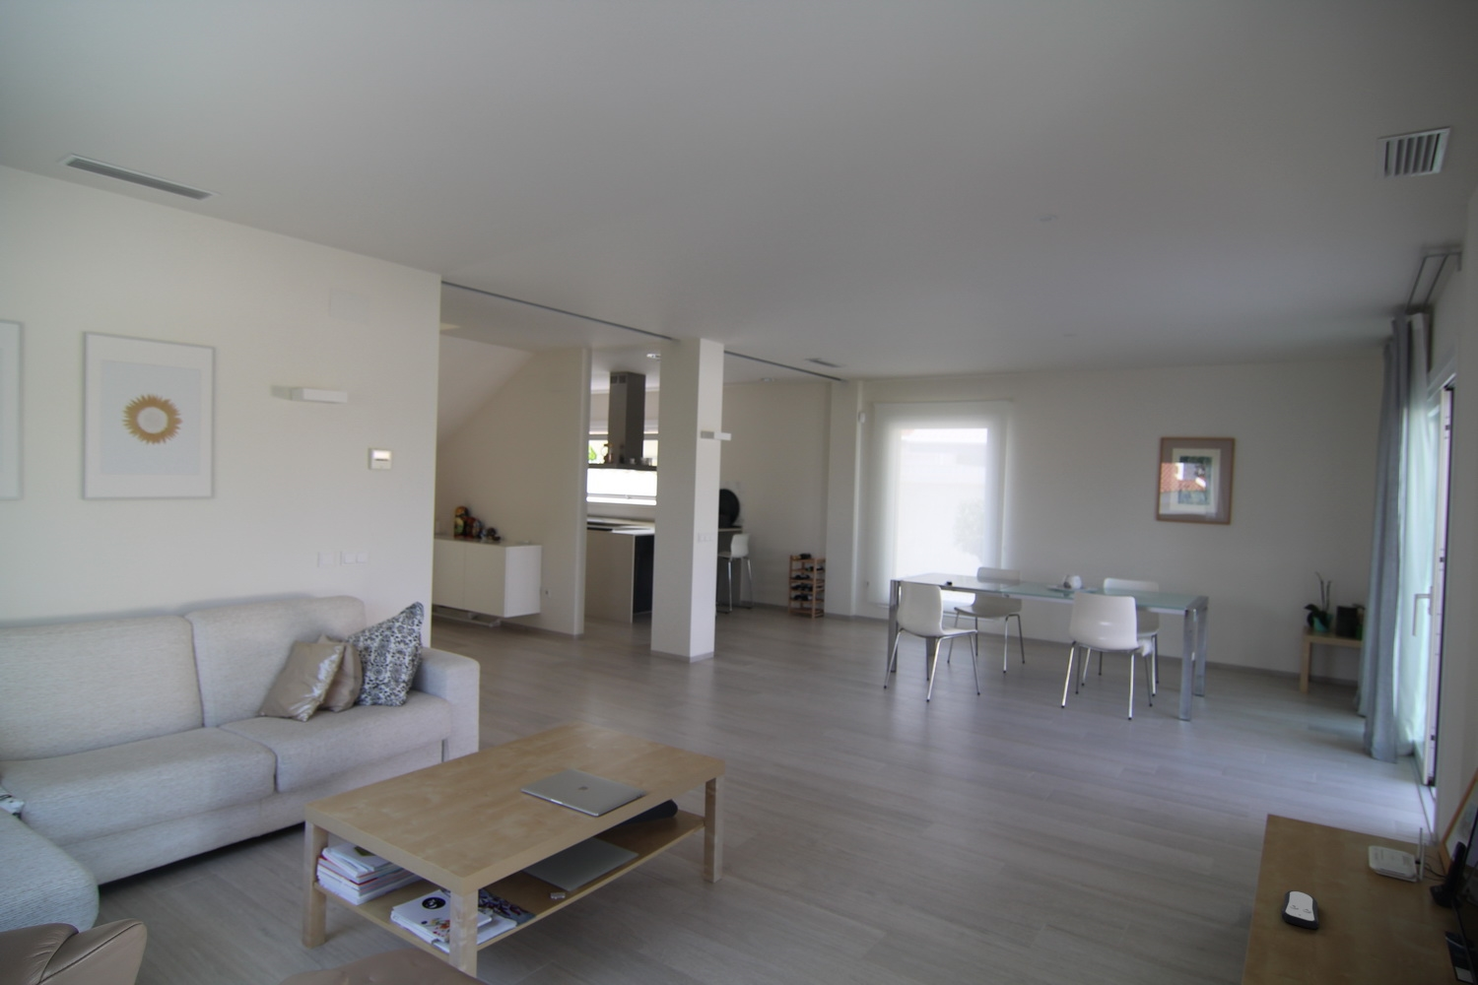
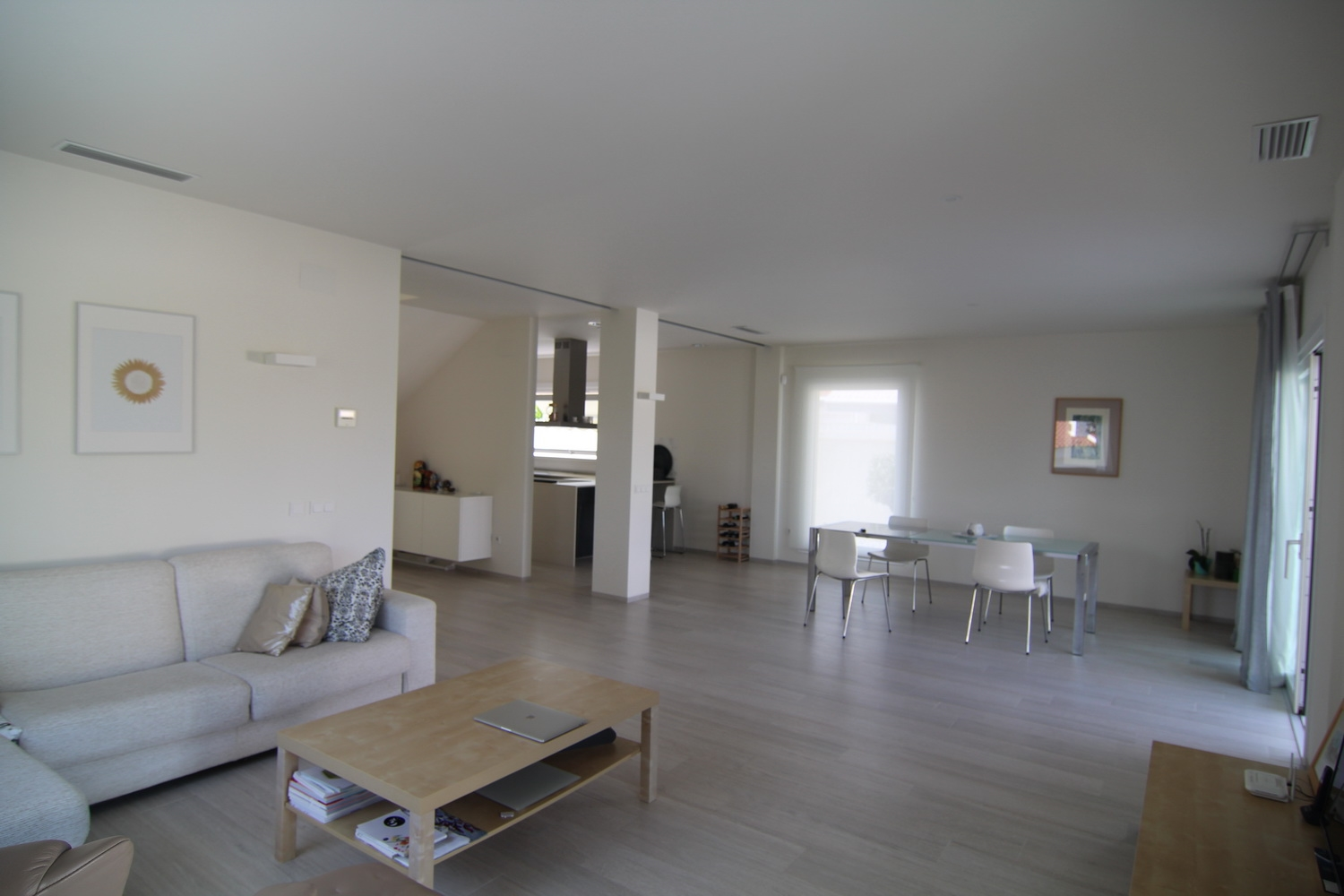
- remote control [1280,889,1321,930]
